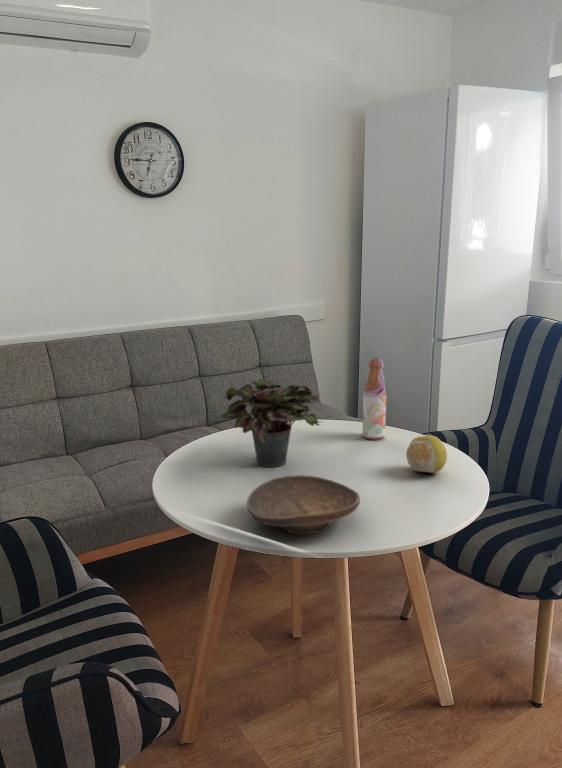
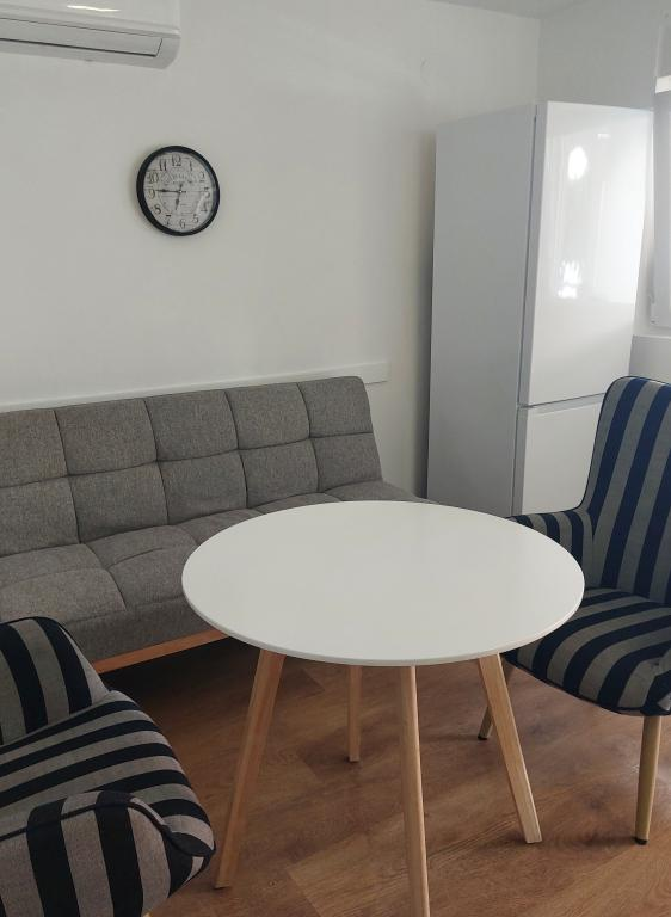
- fruit [405,434,448,474]
- bottle [361,357,387,441]
- decorative bowl [246,474,361,535]
- potted plant [219,378,323,468]
